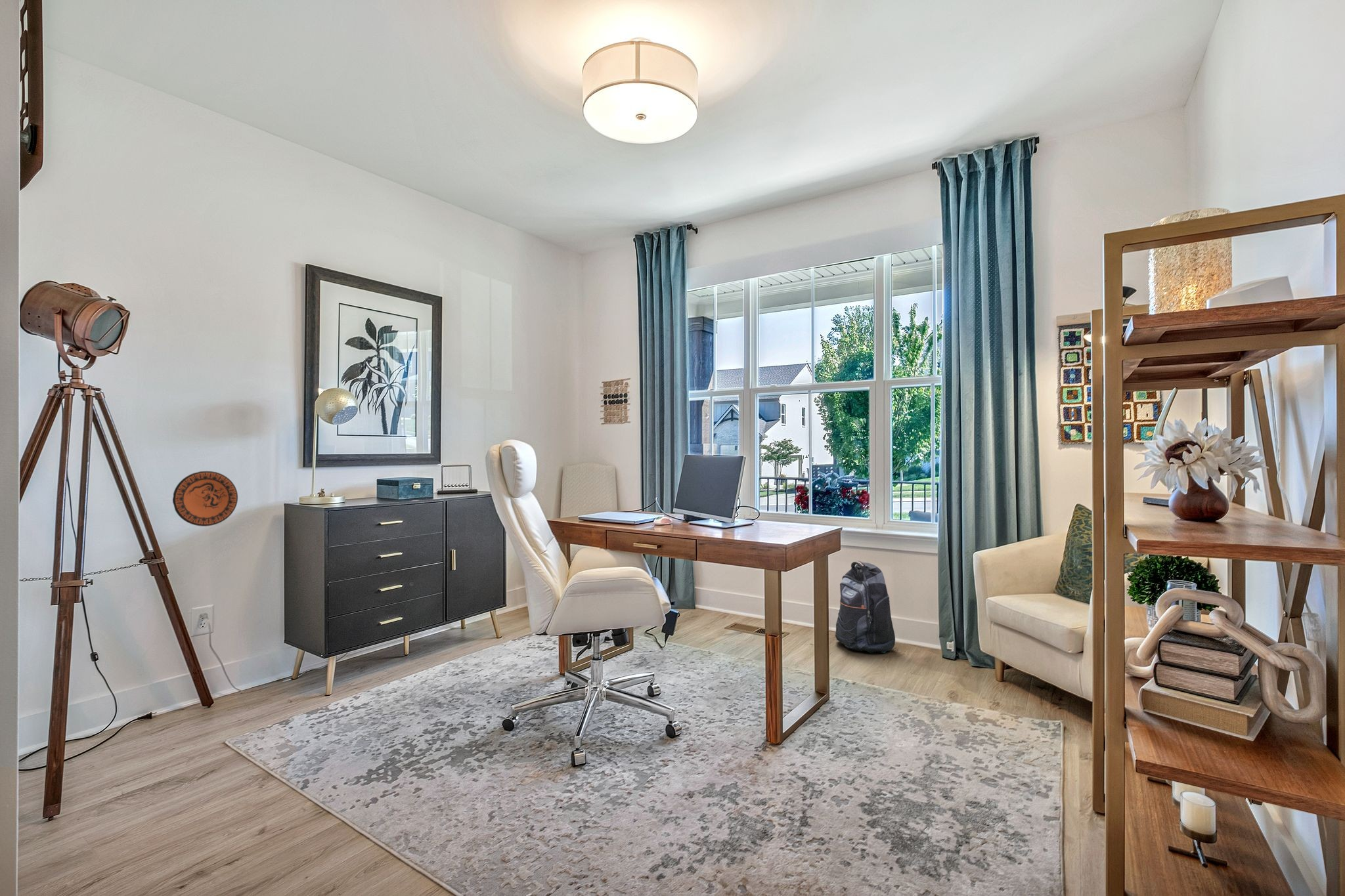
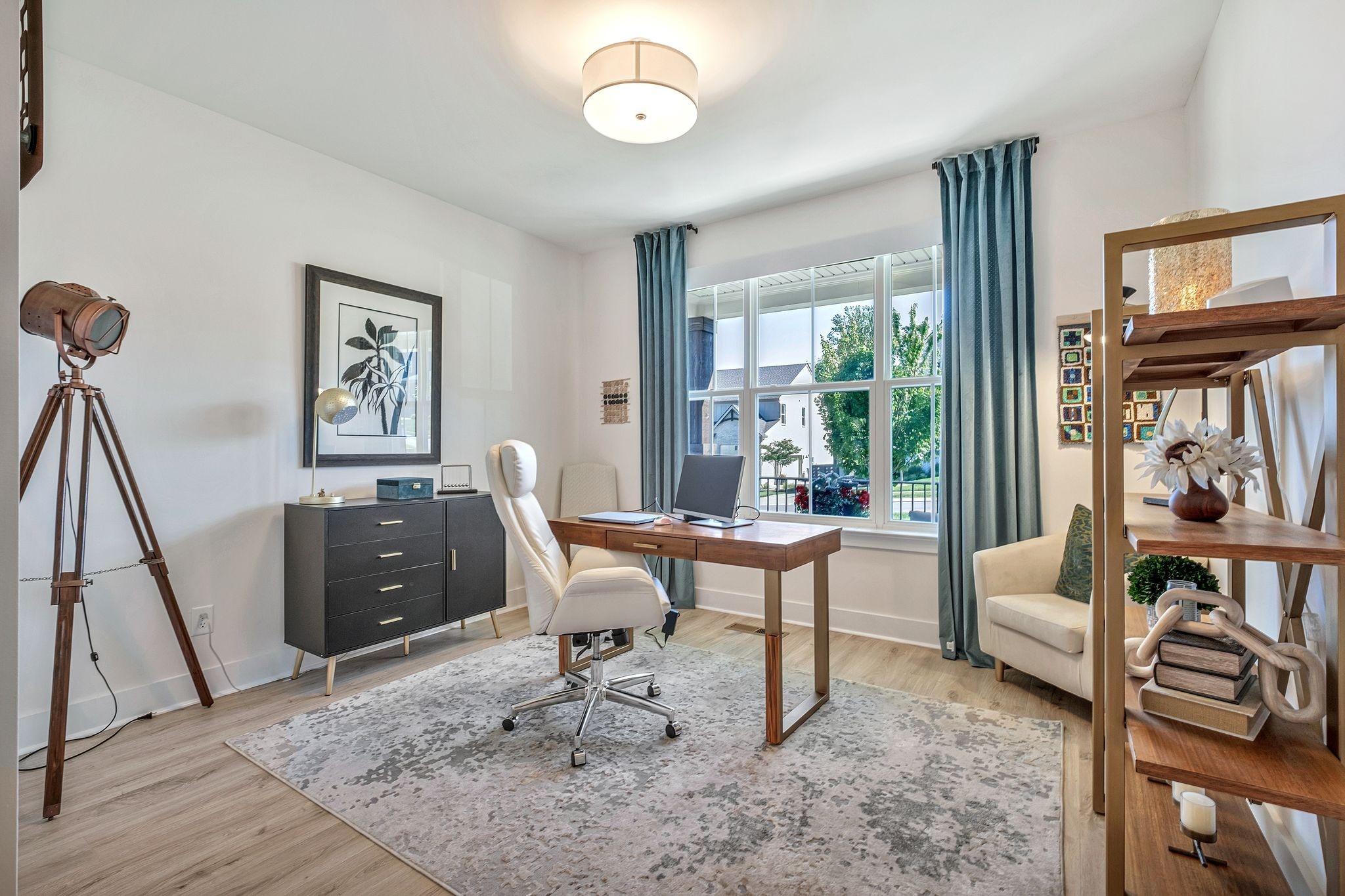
- backpack [835,560,896,654]
- decorative plate [172,471,238,527]
